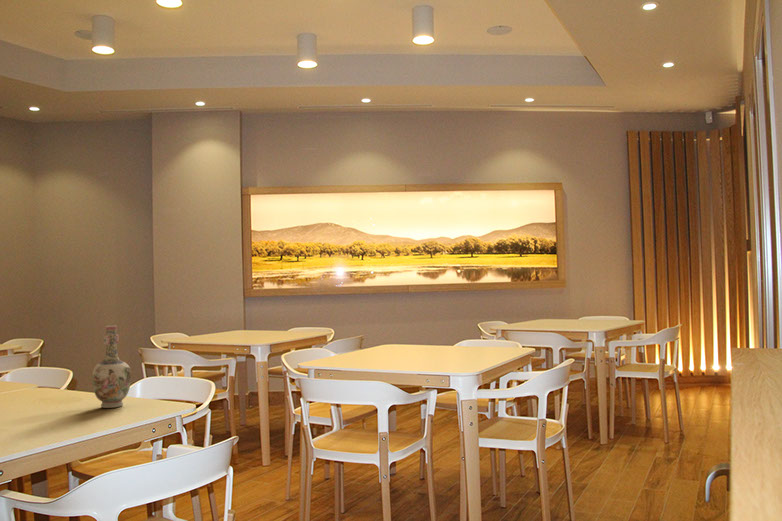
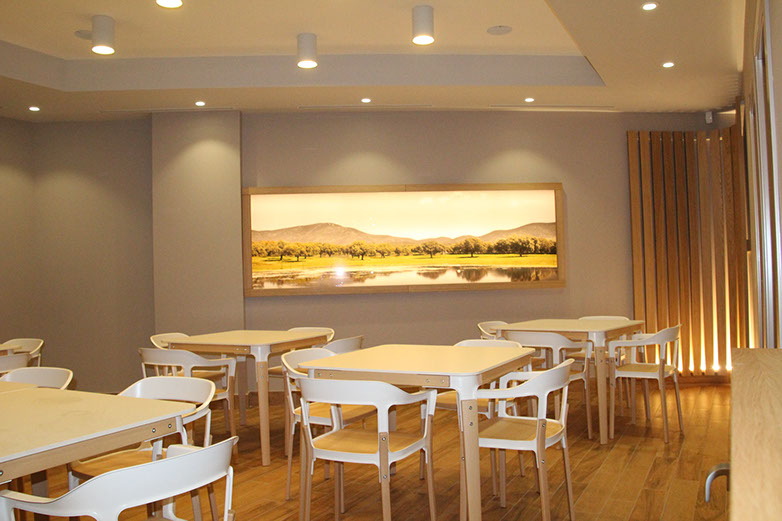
- vase [91,324,132,409]
